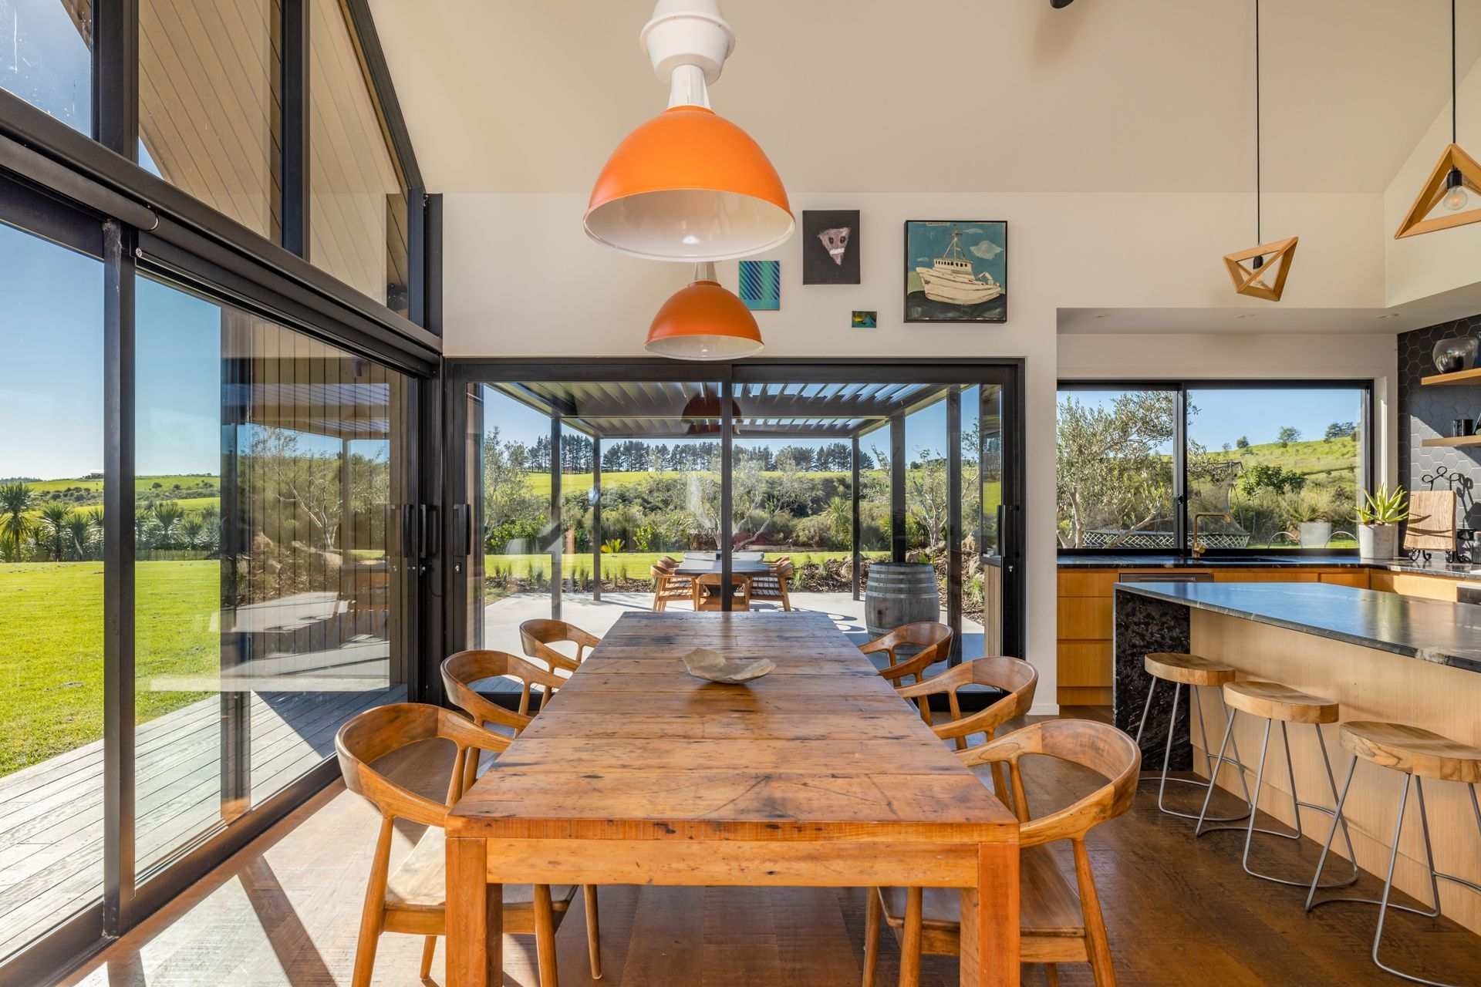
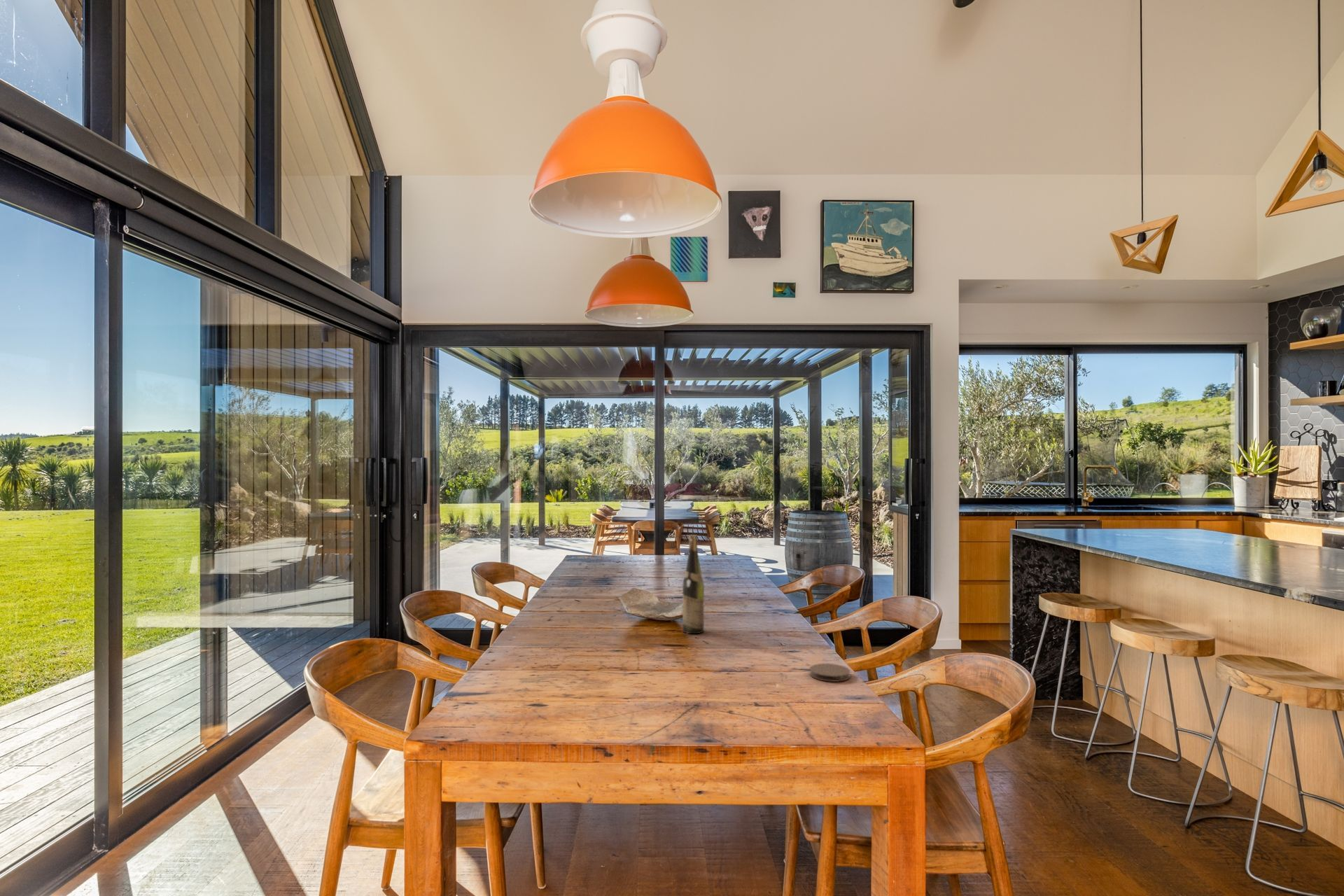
+ coaster [809,663,851,682]
+ wine bottle [682,534,705,634]
